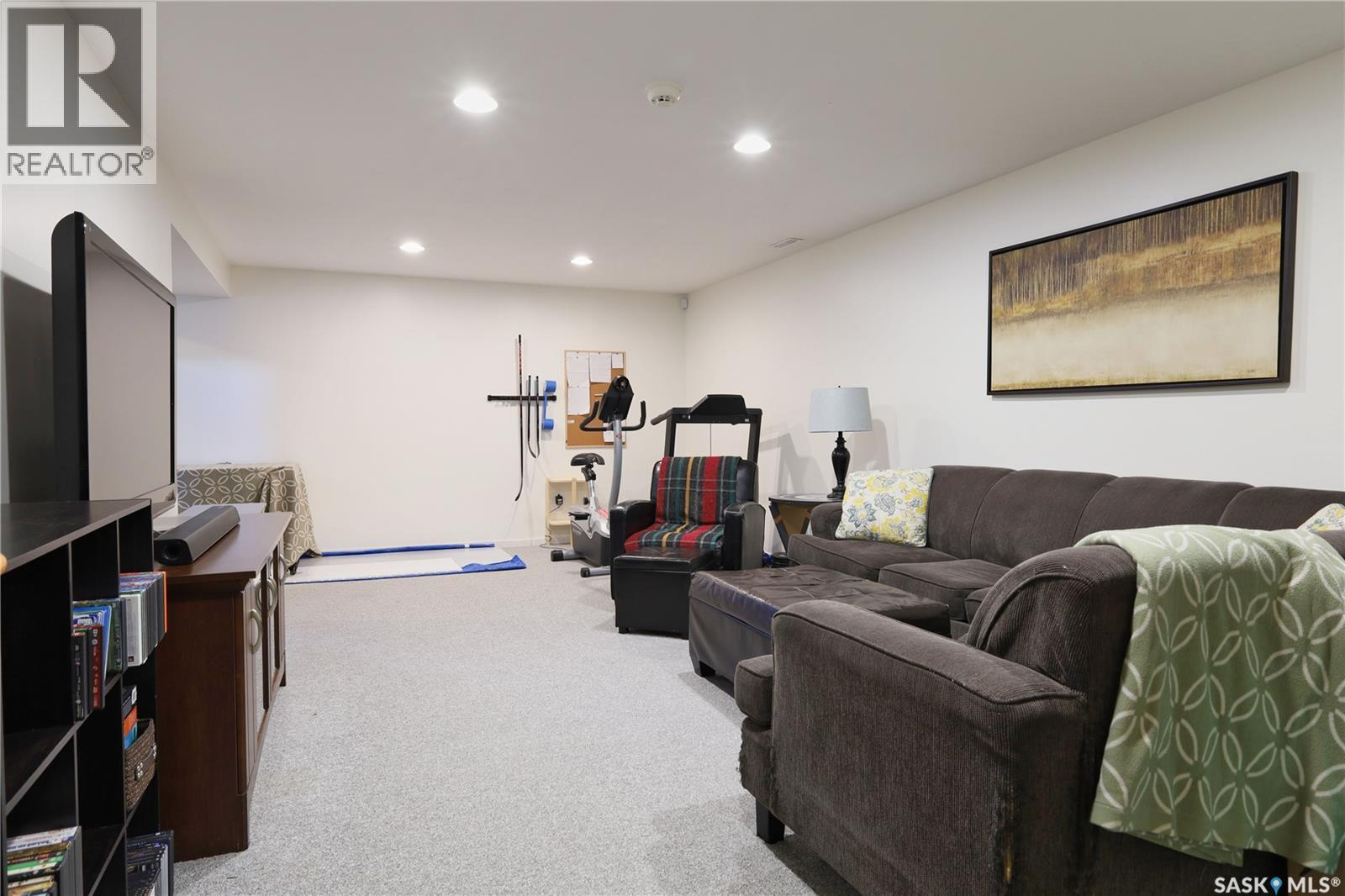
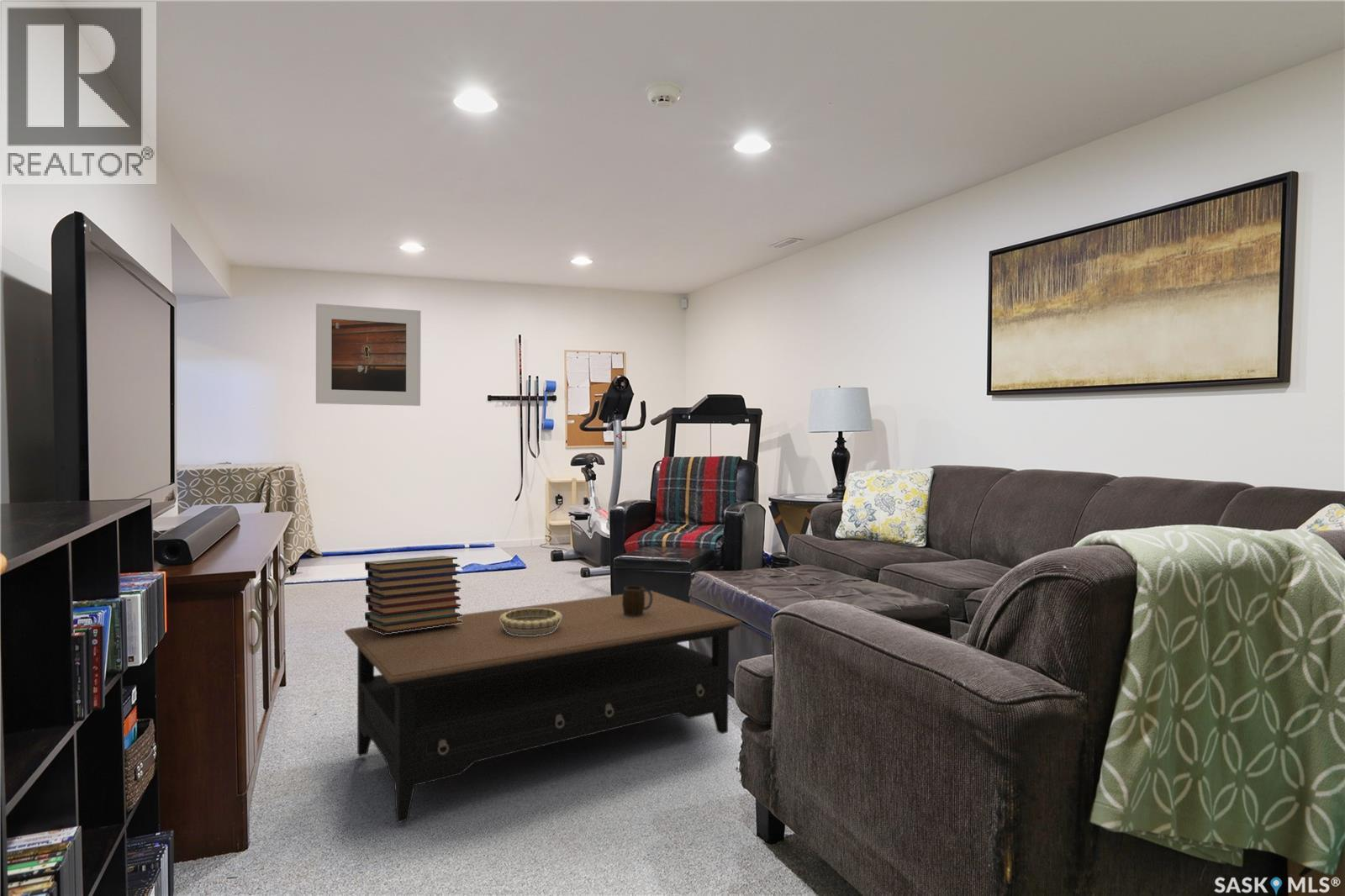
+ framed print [315,303,422,407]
+ coffee table [344,590,743,824]
+ decorative bowl [500,609,562,635]
+ mug [622,585,652,617]
+ book stack [364,555,462,634]
